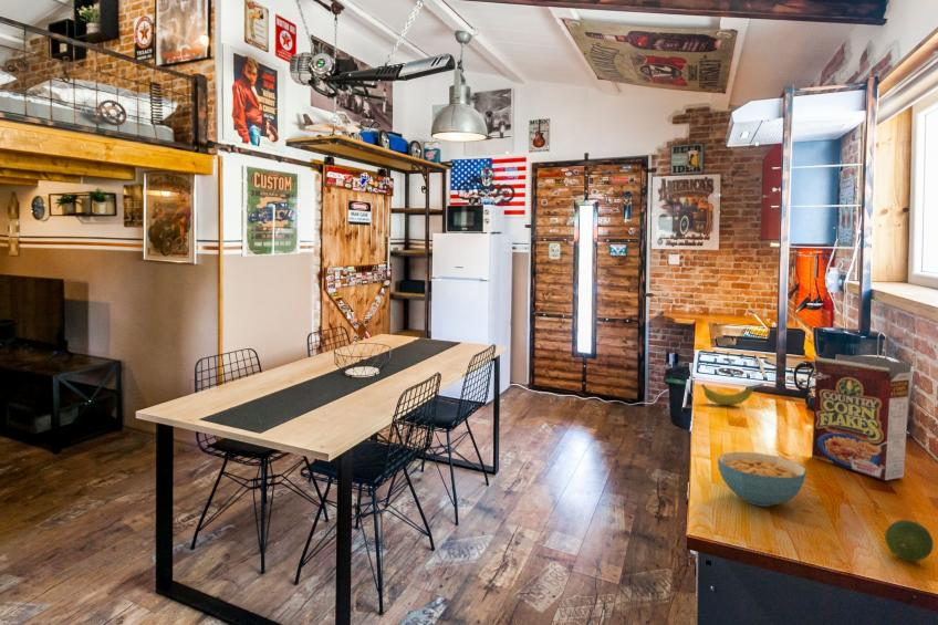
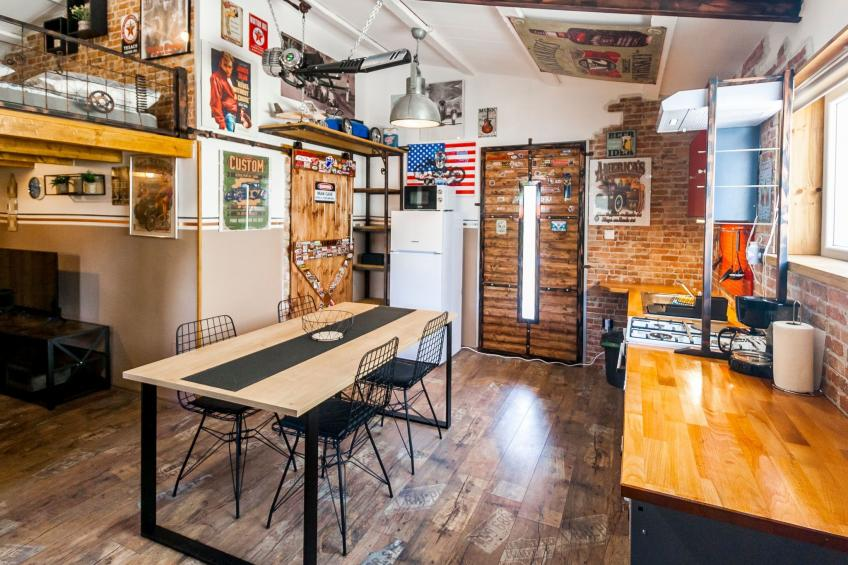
- cereal box [811,353,916,481]
- banana [700,383,754,406]
- cereal bowl [717,451,807,508]
- fruit [884,519,935,562]
